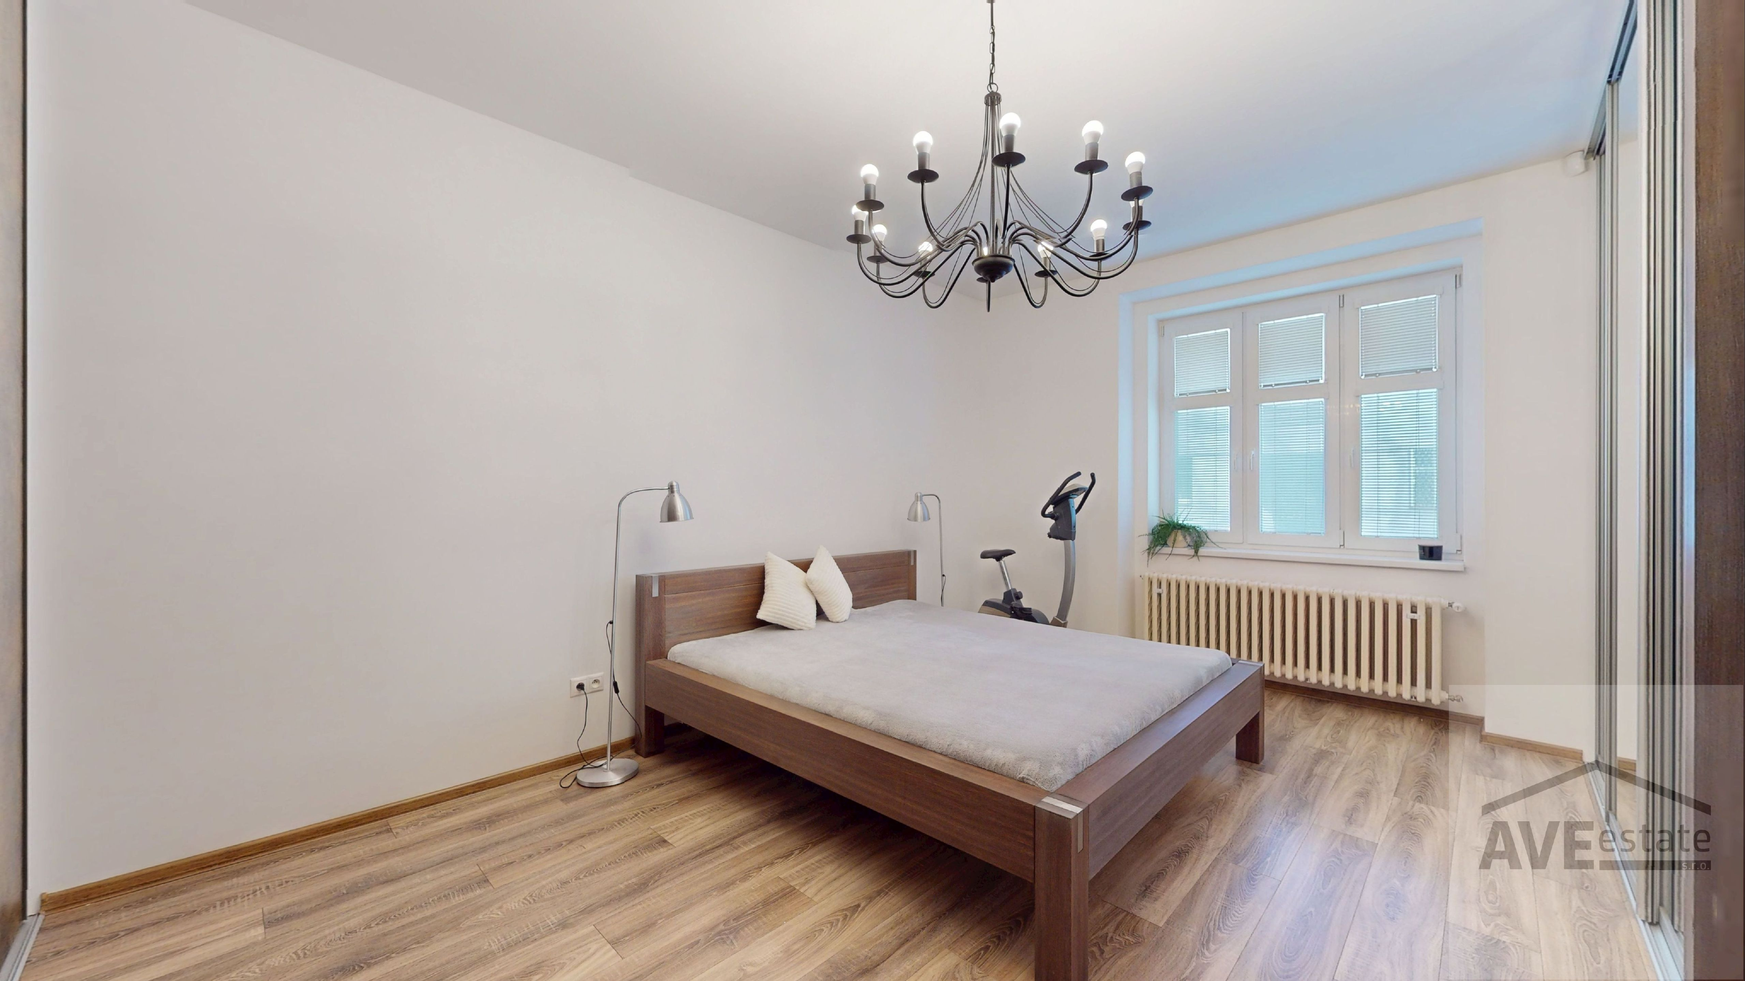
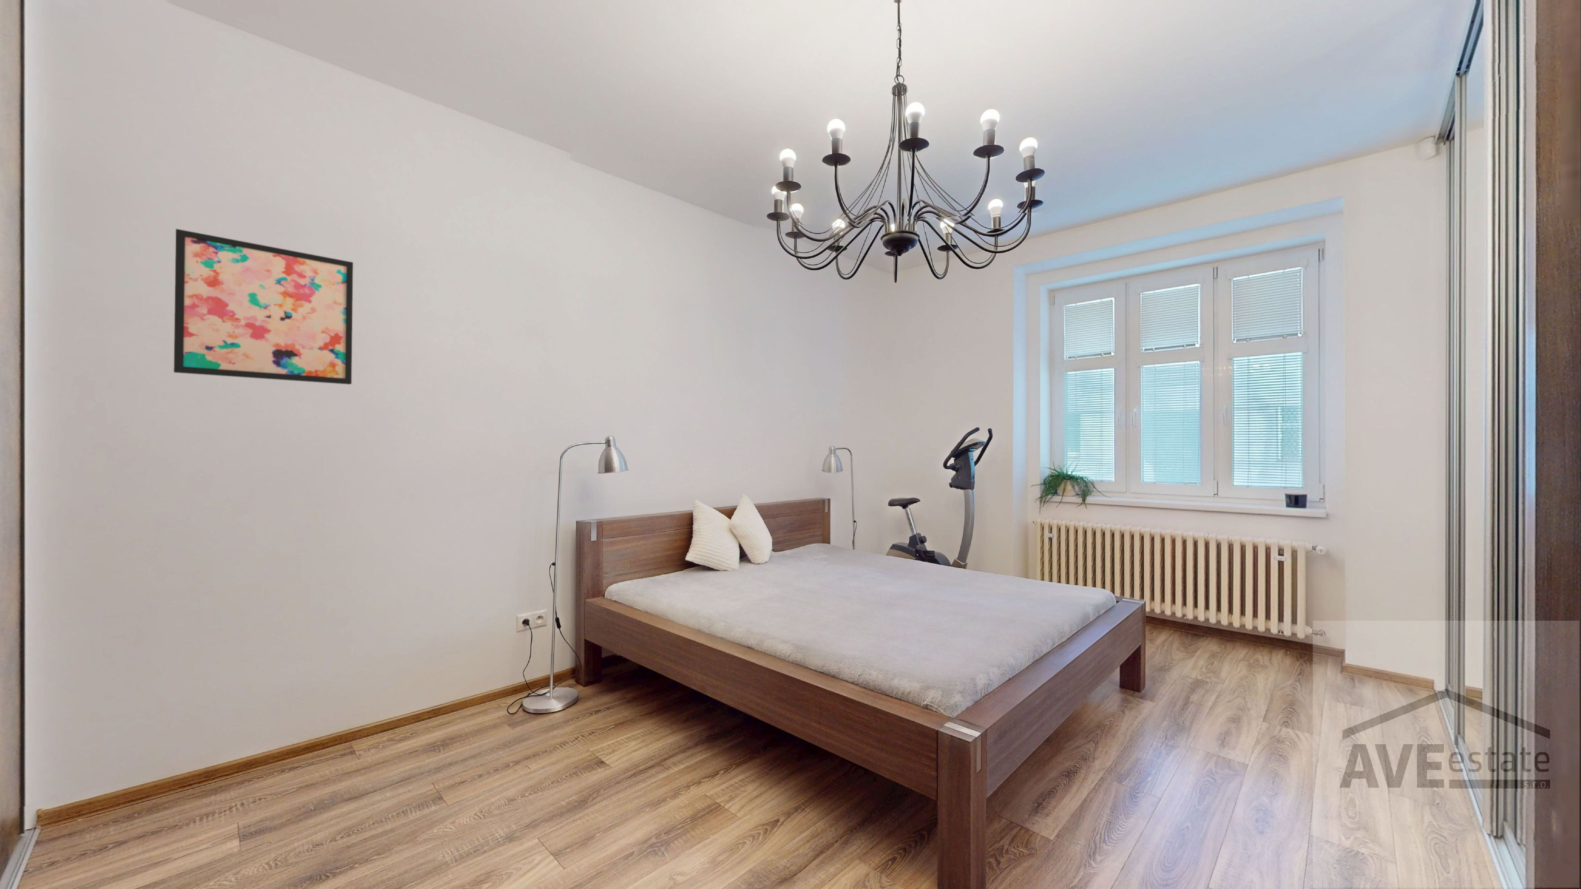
+ wall art [174,229,354,385]
